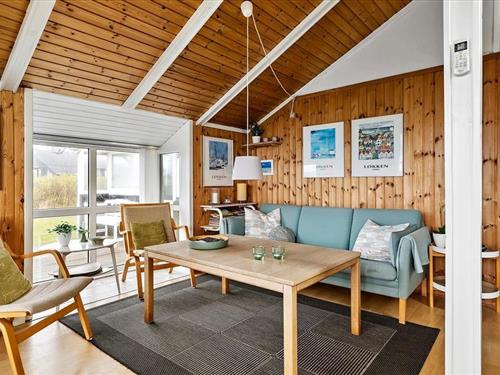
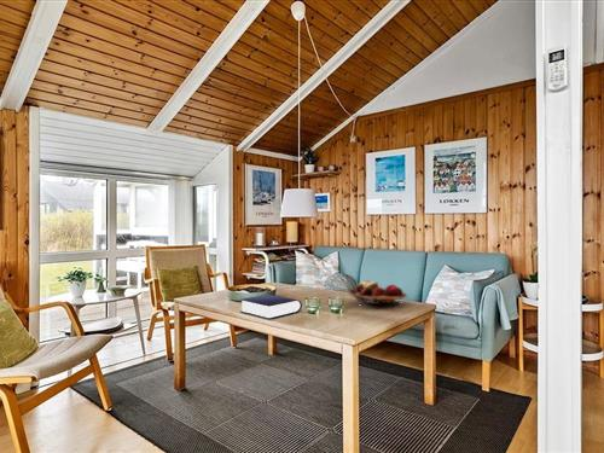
+ book [239,294,303,320]
+ fruit basket [347,279,408,308]
